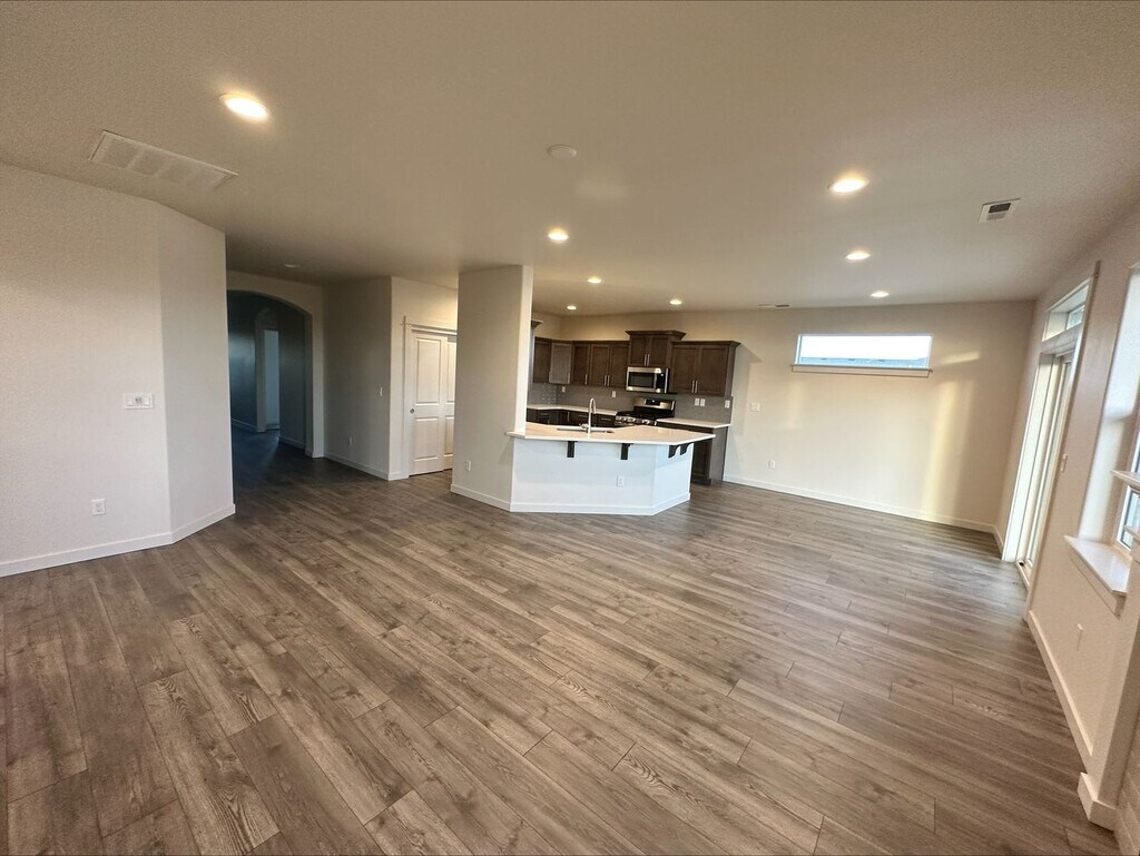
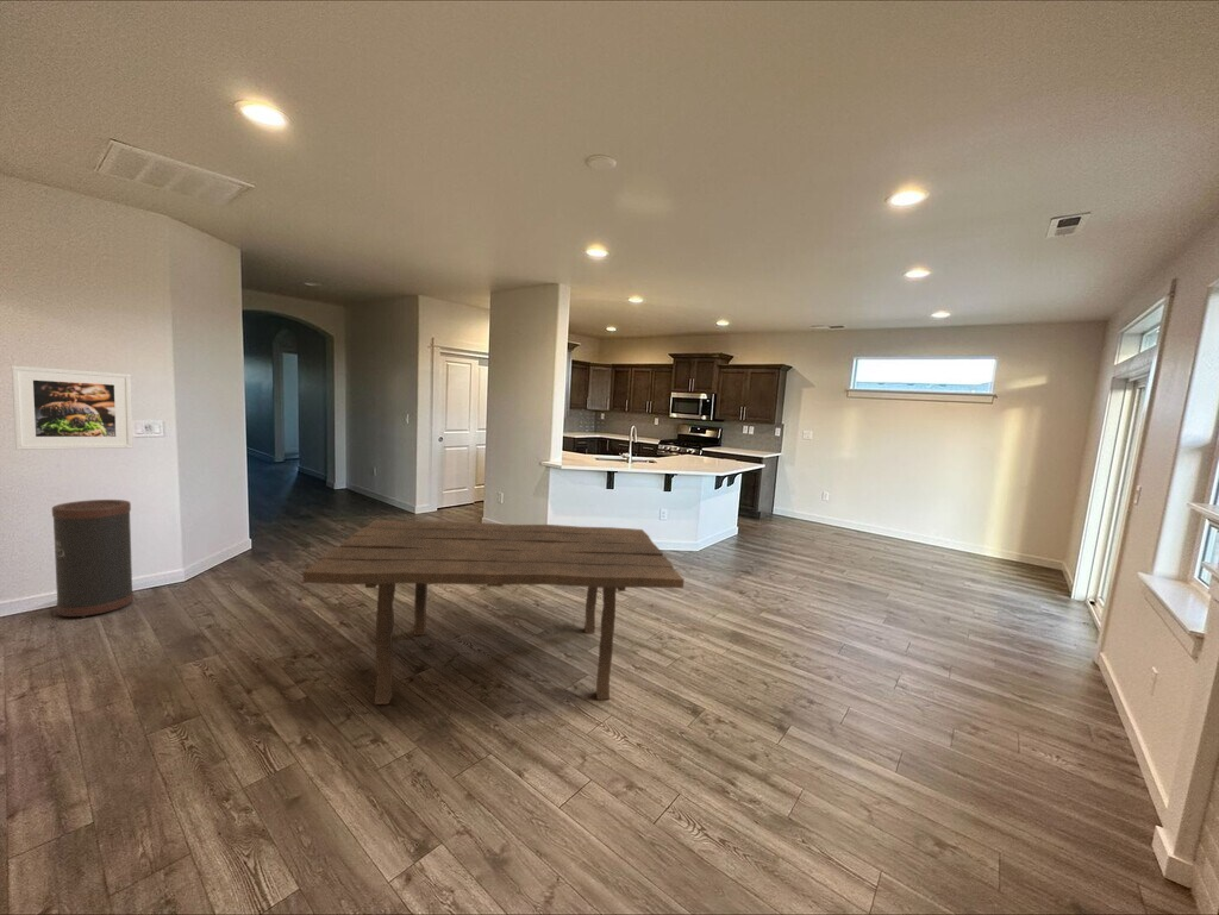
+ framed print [11,364,133,451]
+ dining table [302,519,686,706]
+ trash can [51,499,135,619]
